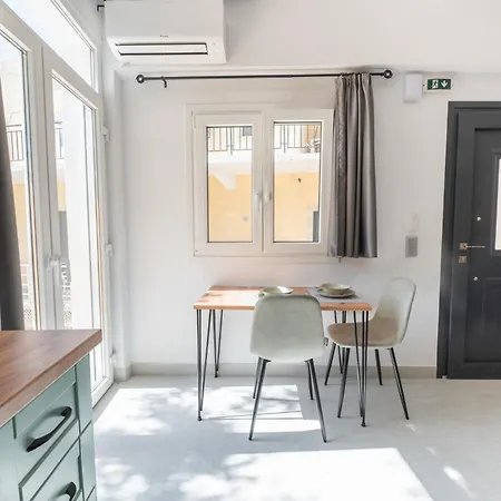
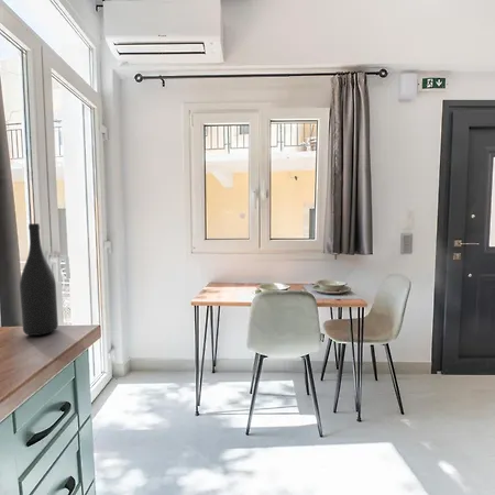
+ wine bottle [19,222,59,337]
